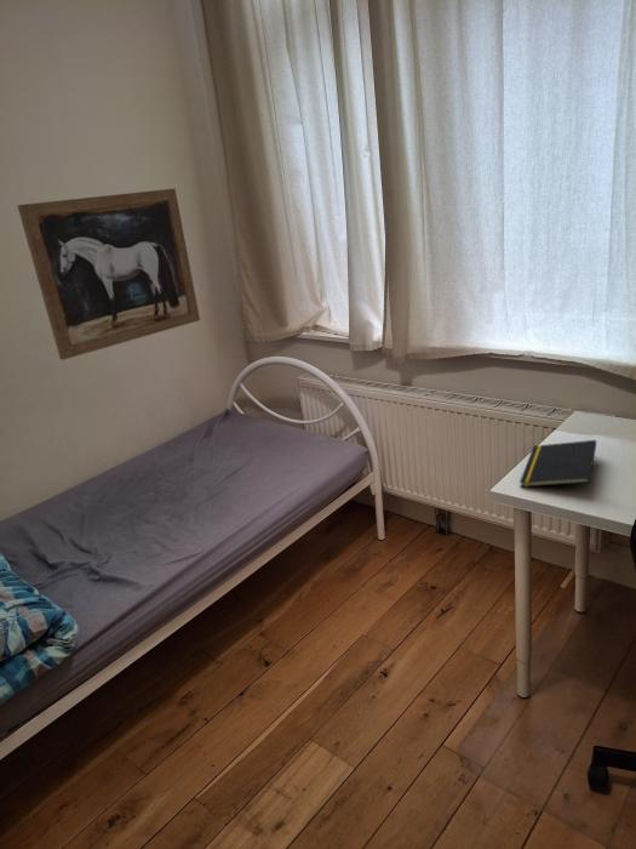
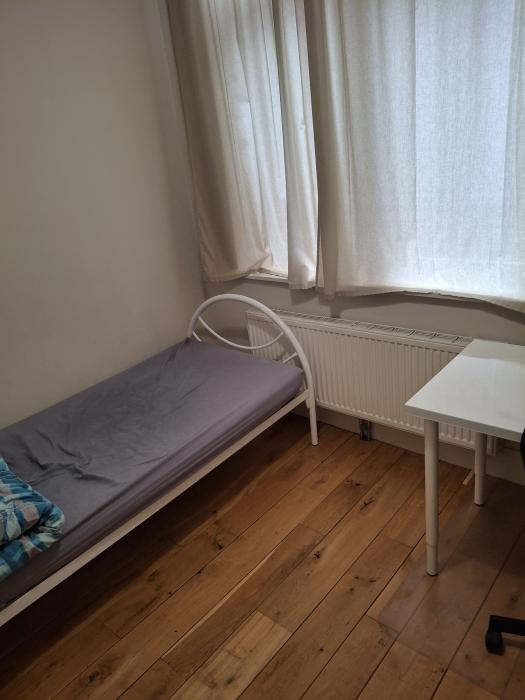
- wall art [16,187,201,361]
- notepad [518,439,597,488]
